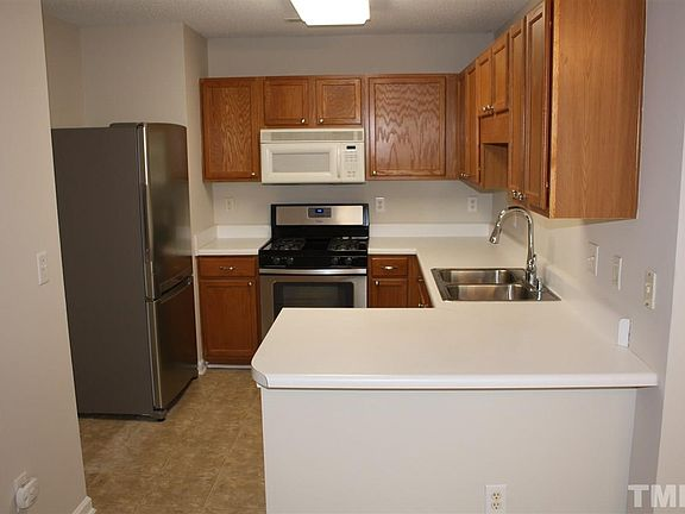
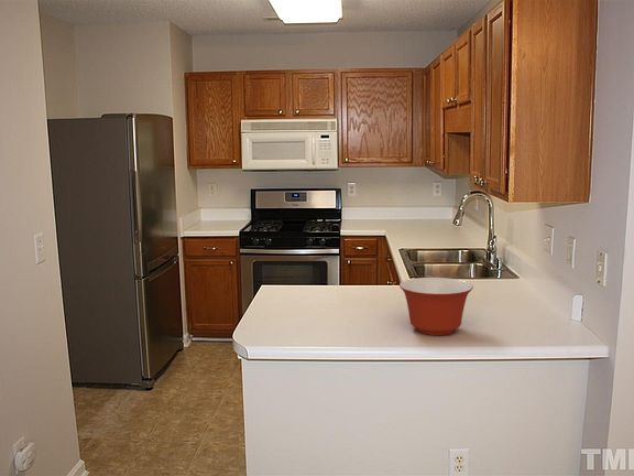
+ mixing bowl [398,277,474,336]
